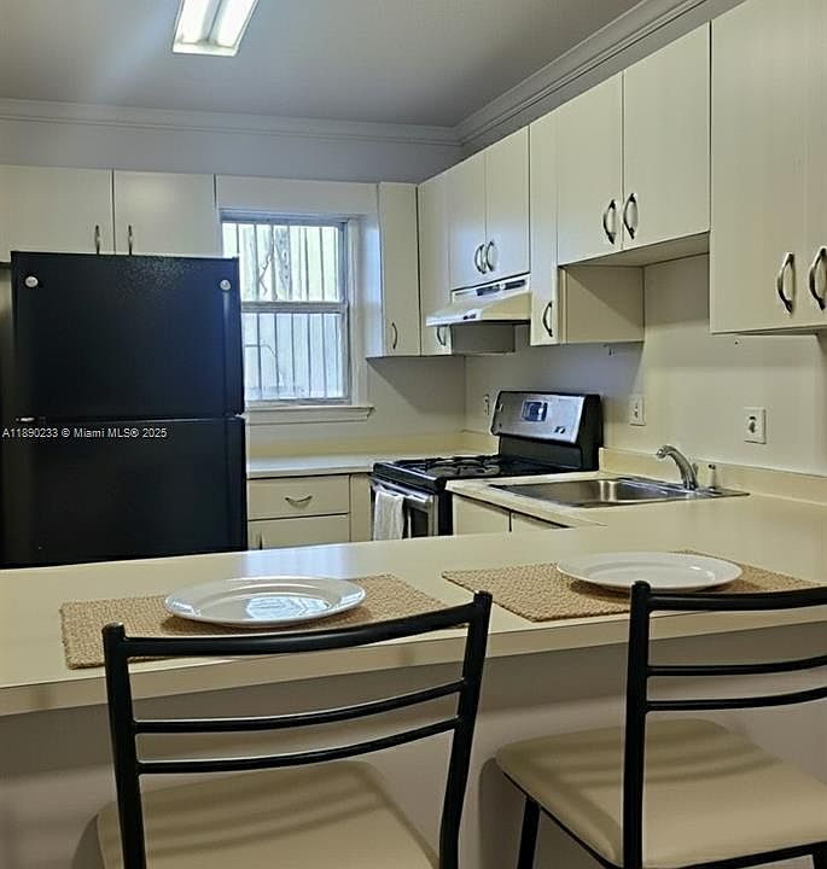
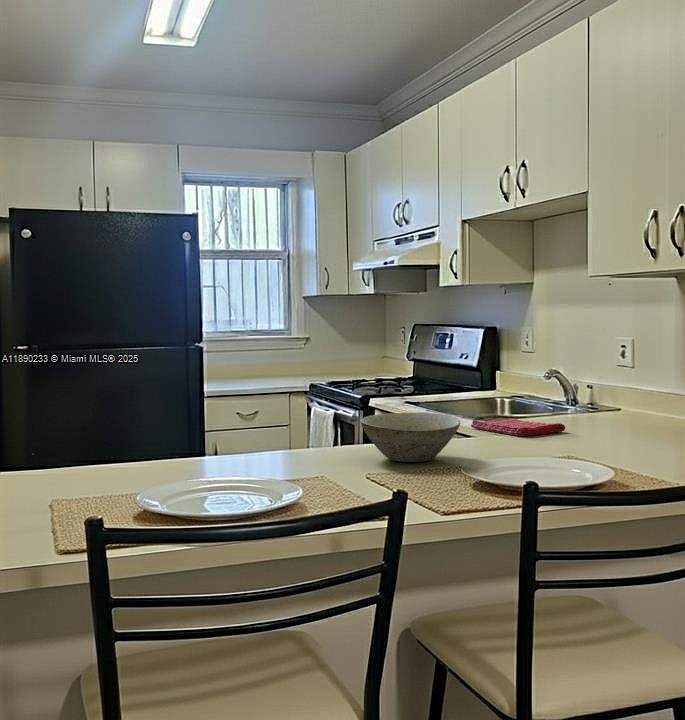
+ dish towel [470,417,566,437]
+ bowl [359,411,461,463]
